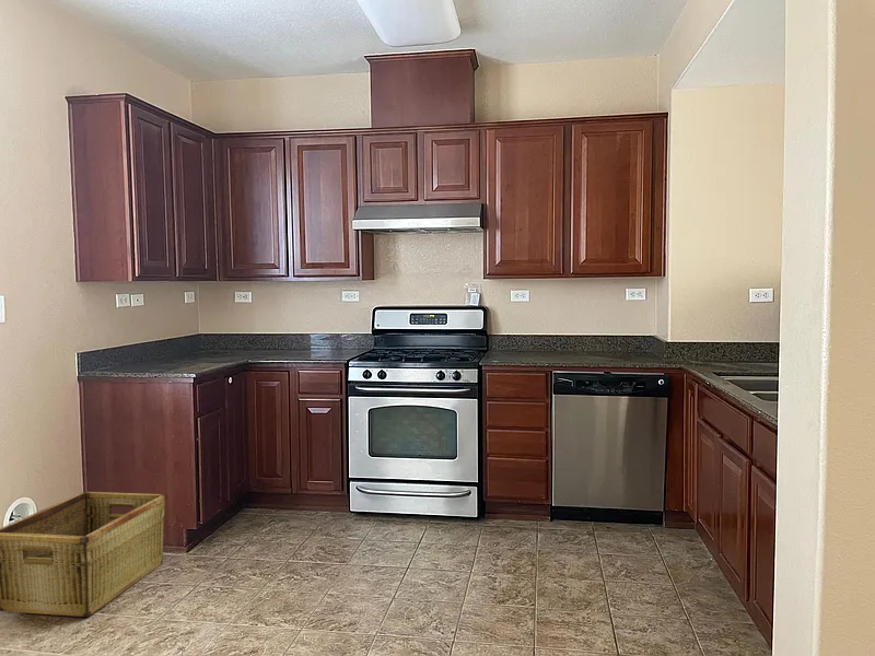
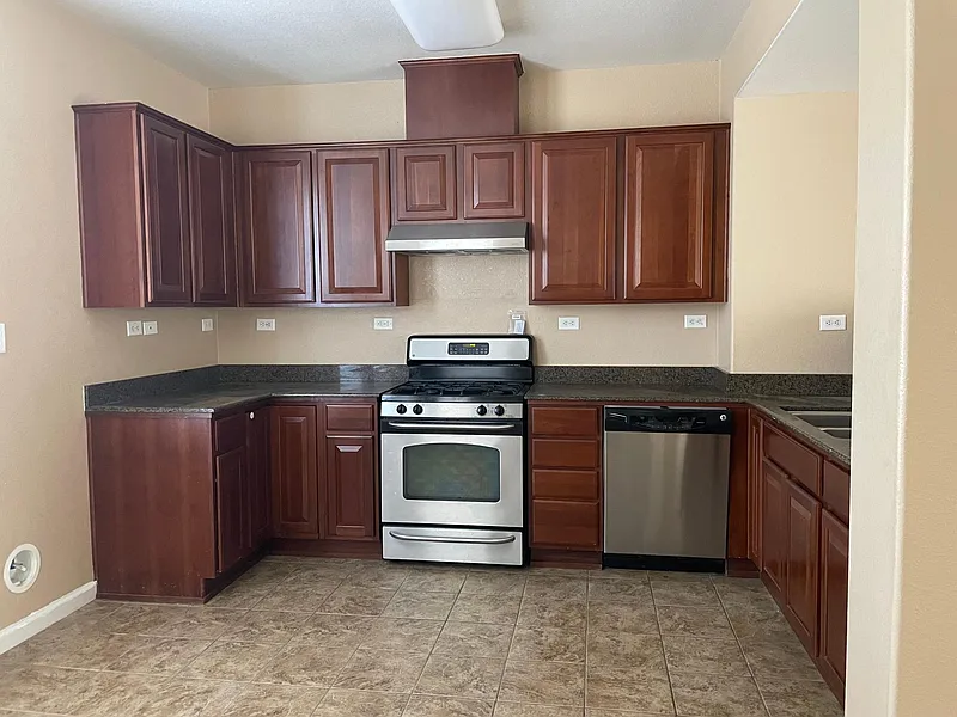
- hamper [0,491,168,618]
